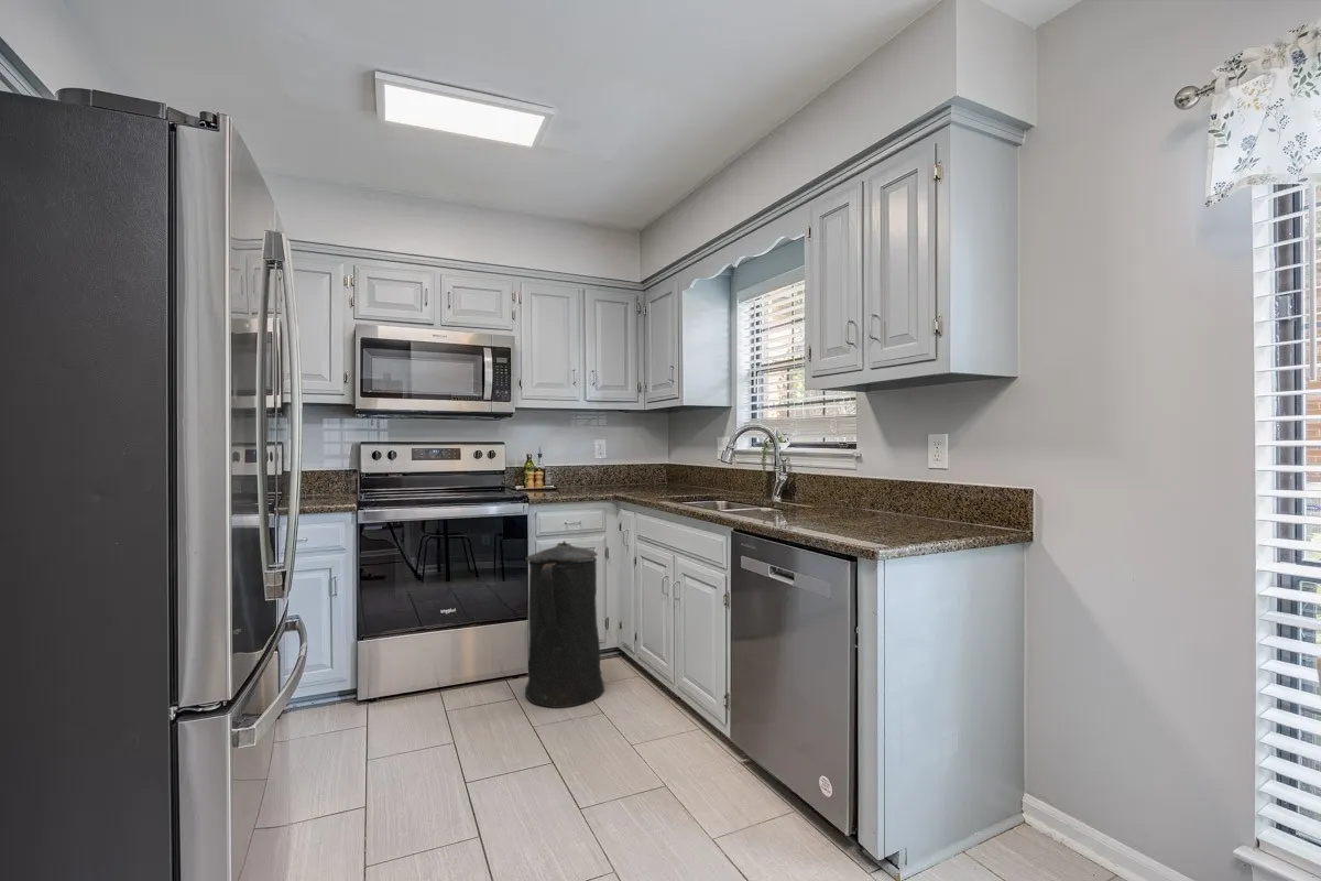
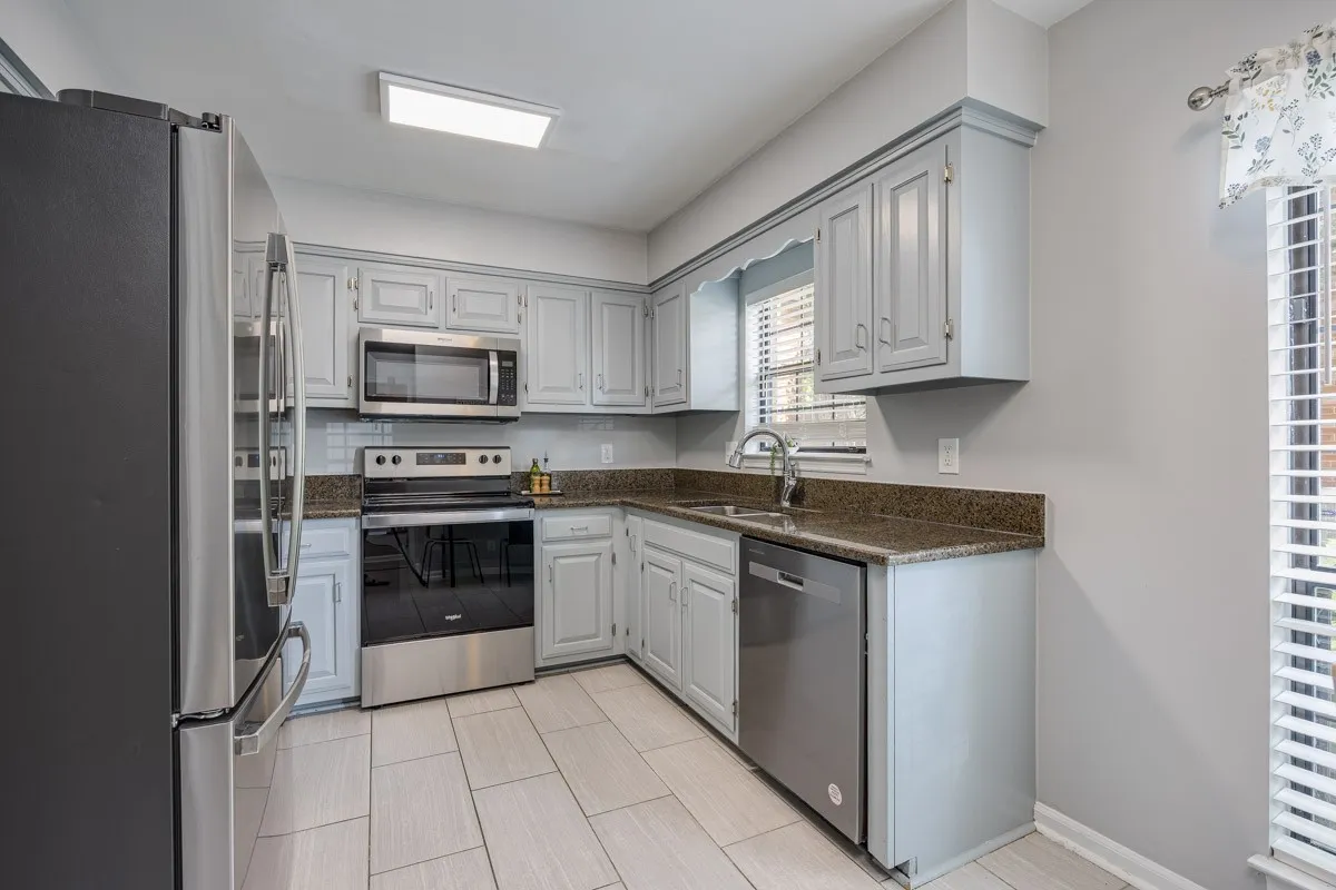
- trash can [524,540,605,709]
